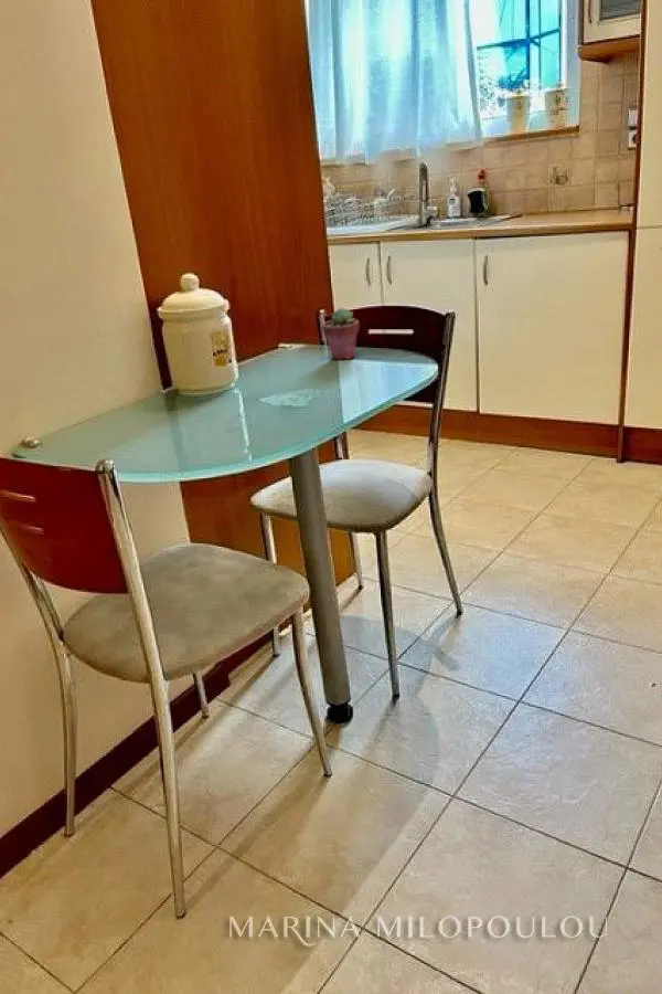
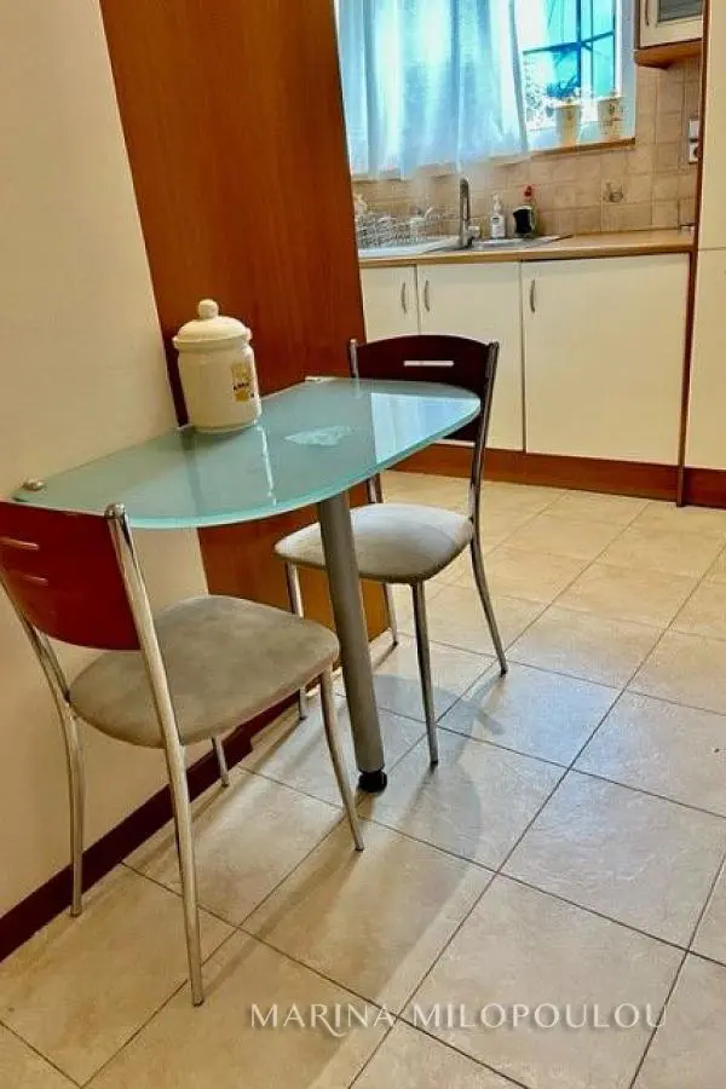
- potted succulent [321,307,361,360]
